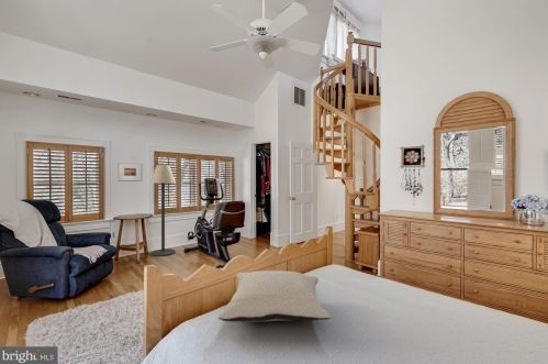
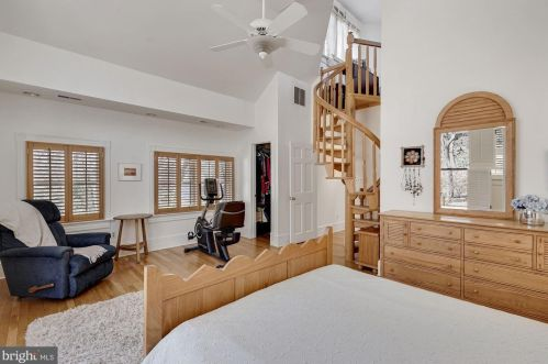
- pillow [217,269,332,323]
- floor lamp [149,164,176,257]
